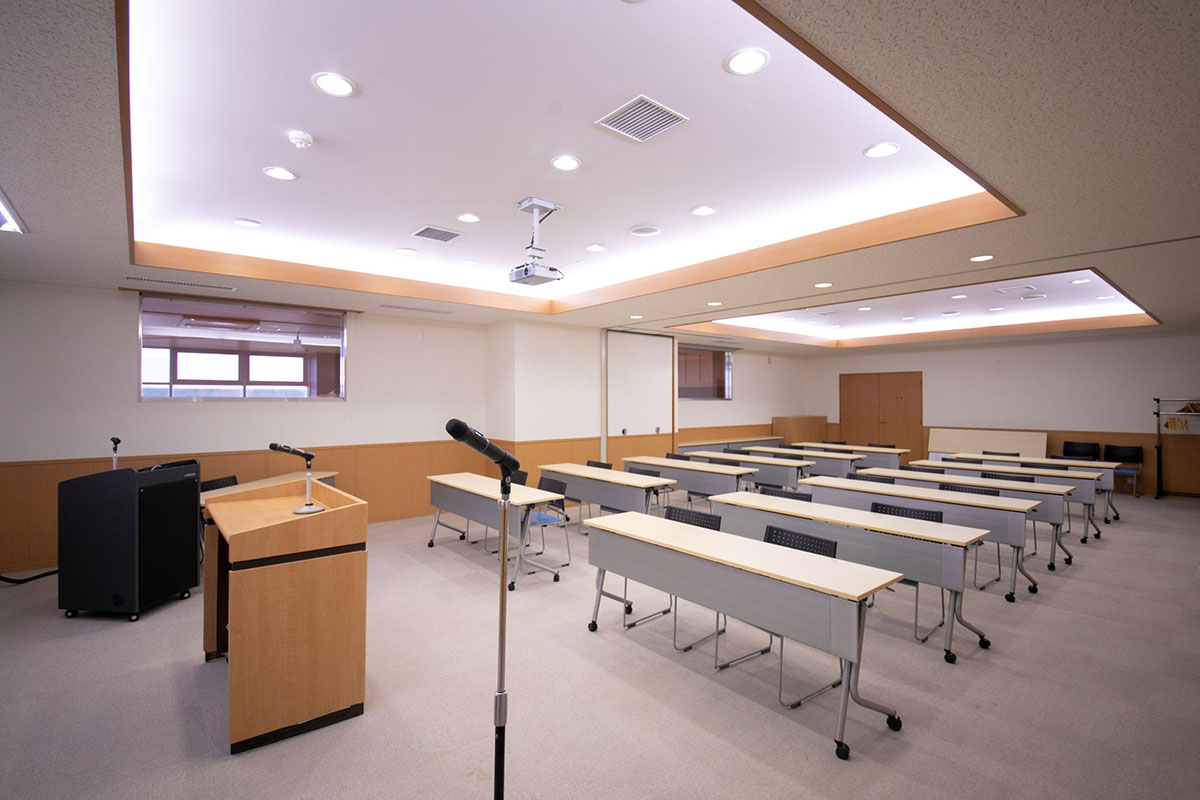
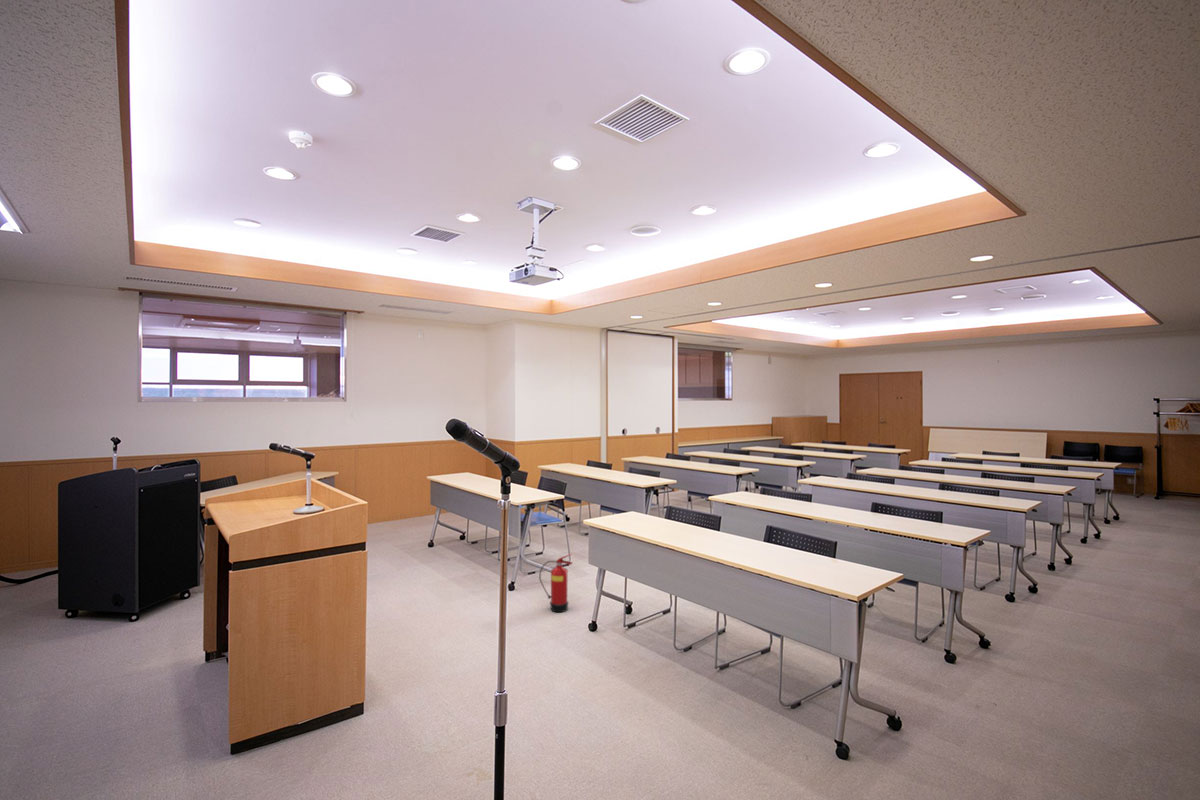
+ fire extinguisher [538,553,573,613]
